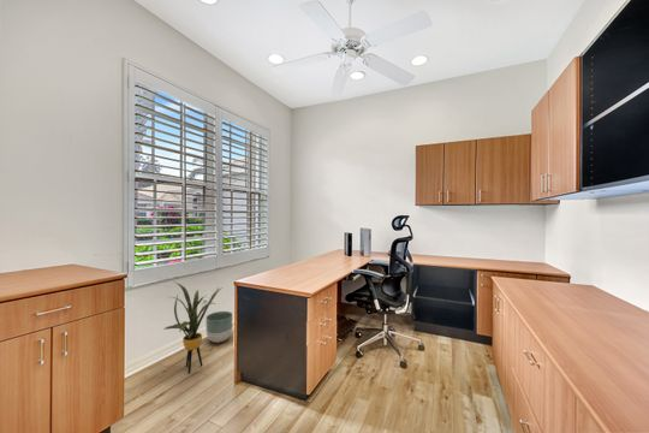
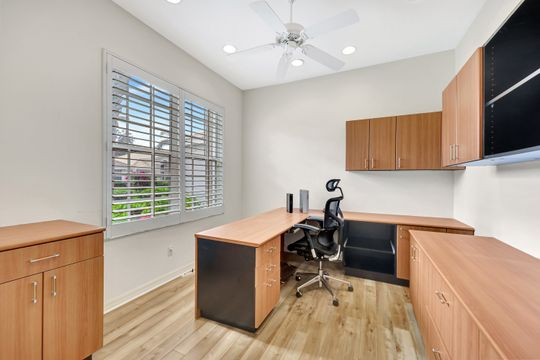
- planter [204,310,233,344]
- house plant [162,280,224,374]
